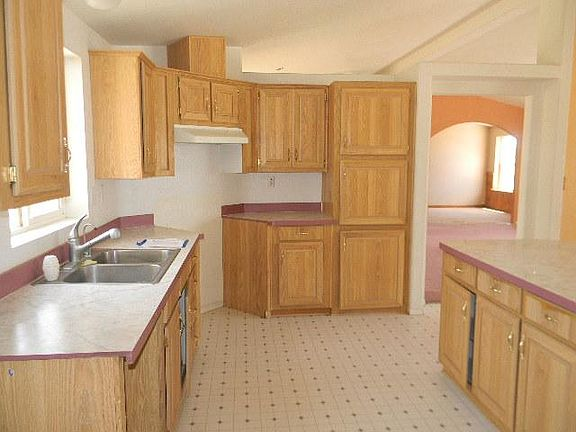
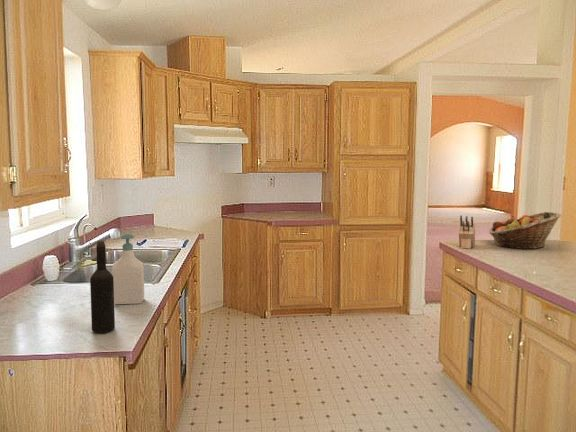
+ knife block [458,214,476,250]
+ wine bottle [89,240,116,334]
+ fruit basket [488,211,562,250]
+ soap bottle [111,232,145,305]
